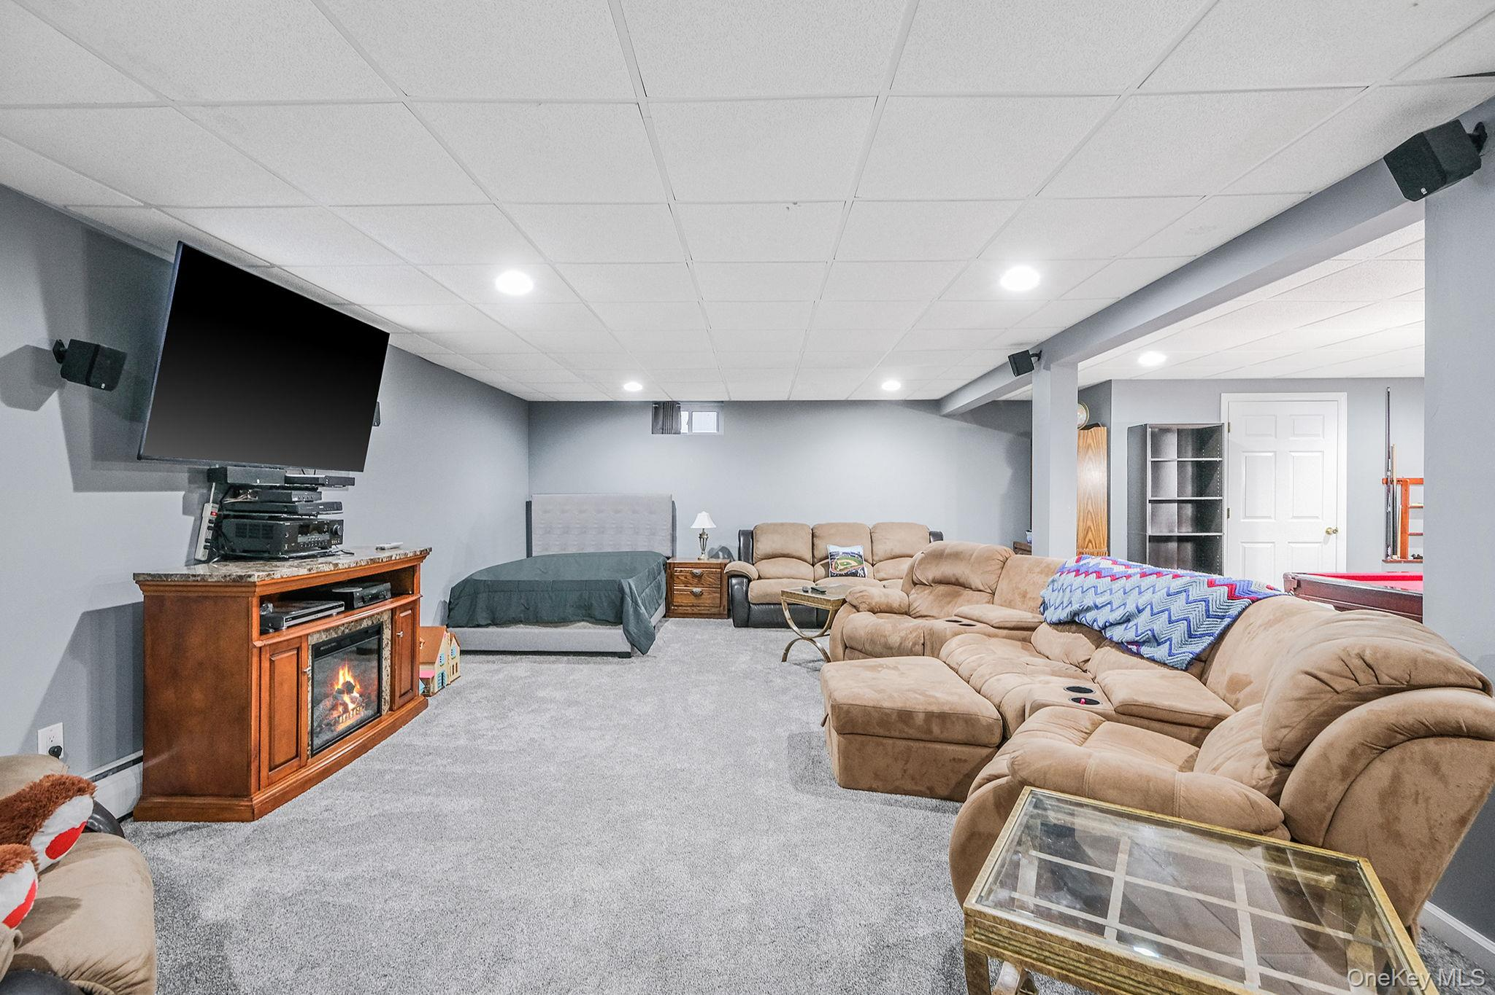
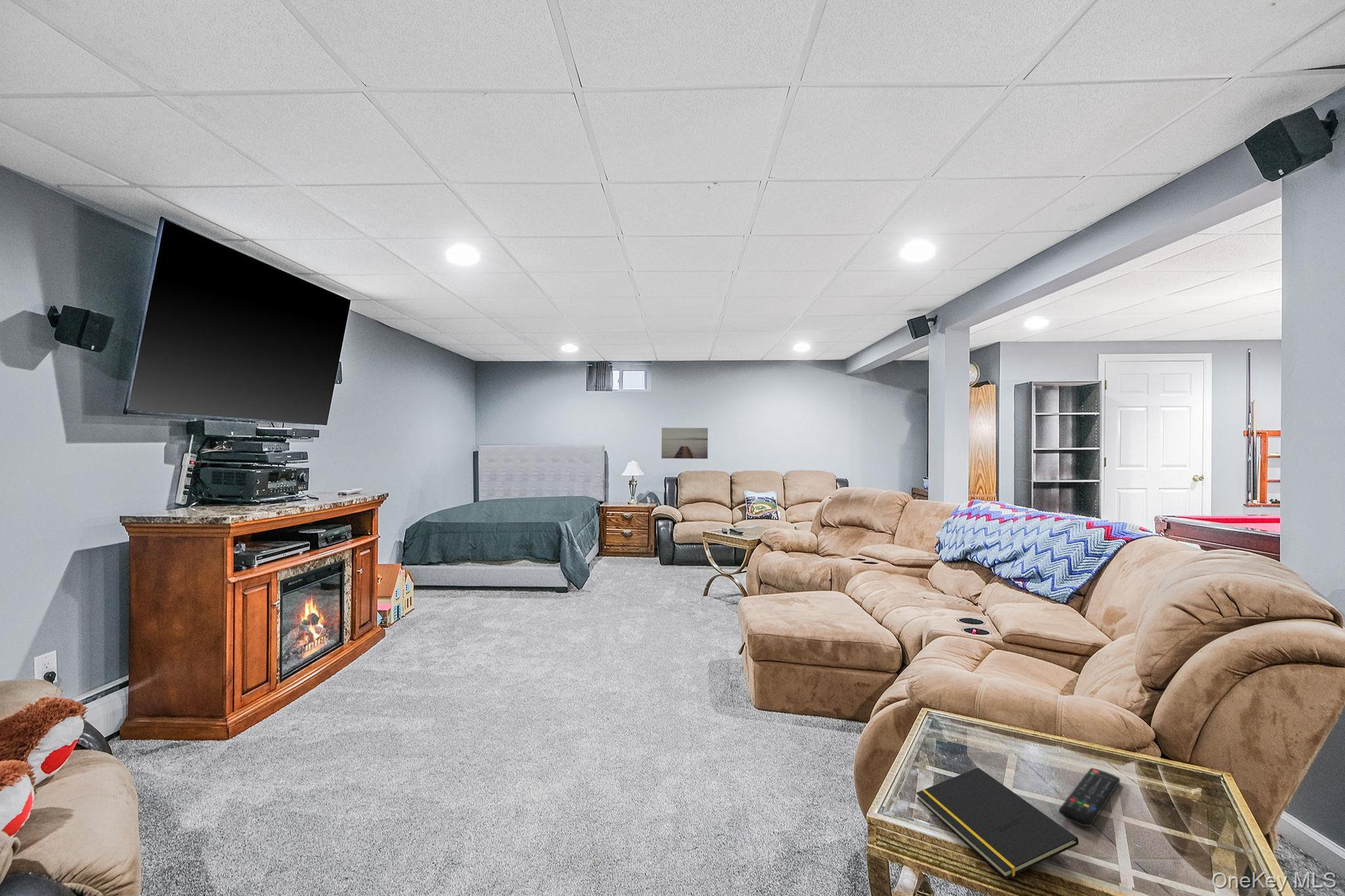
+ notepad [915,767,1079,880]
+ wall art [661,427,709,459]
+ remote control [1058,767,1120,827]
